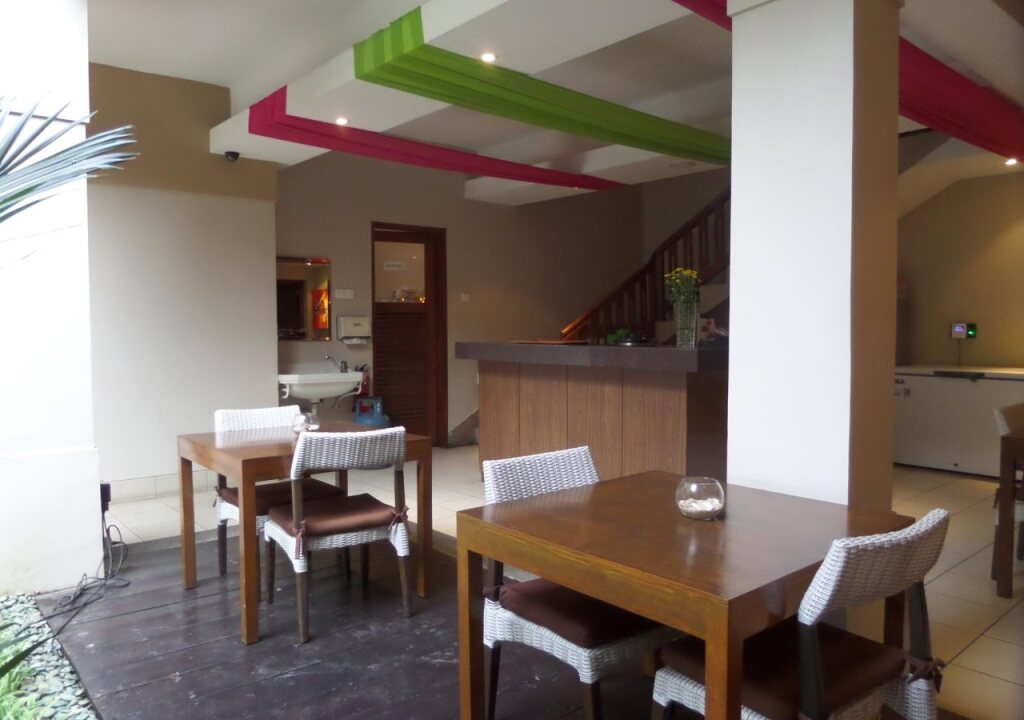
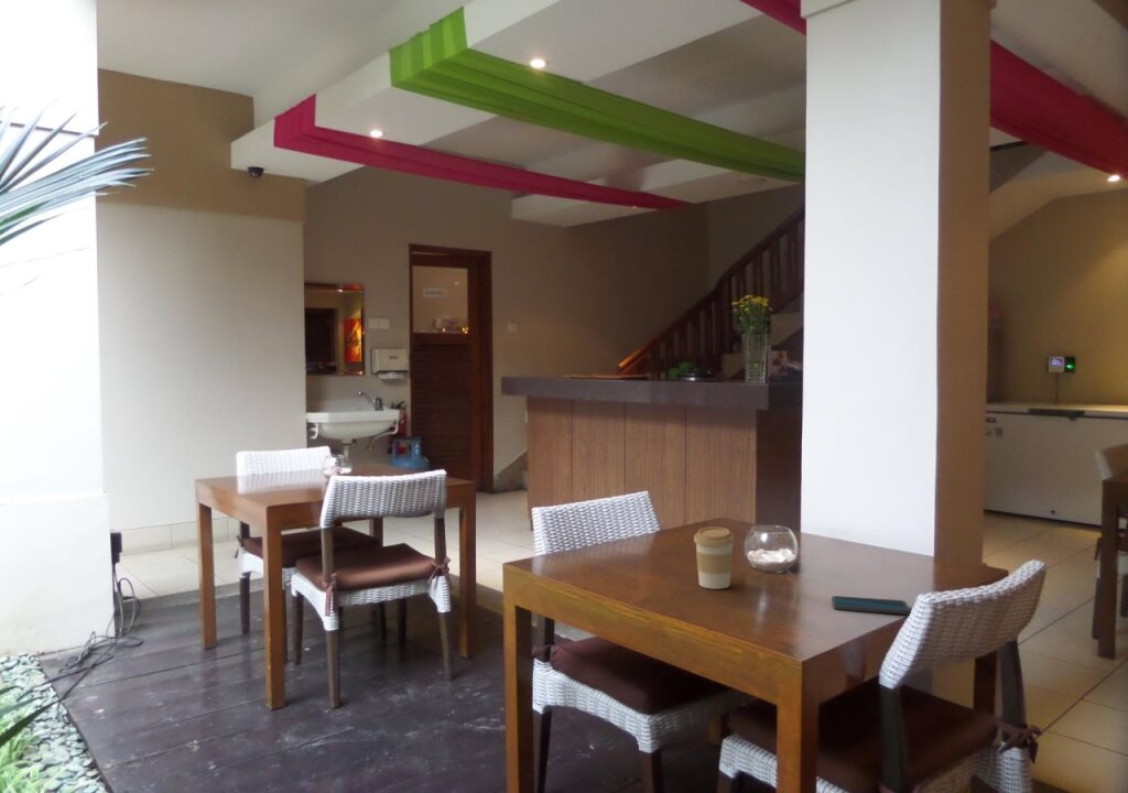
+ coffee cup [693,525,736,590]
+ smartphone [831,595,911,616]
